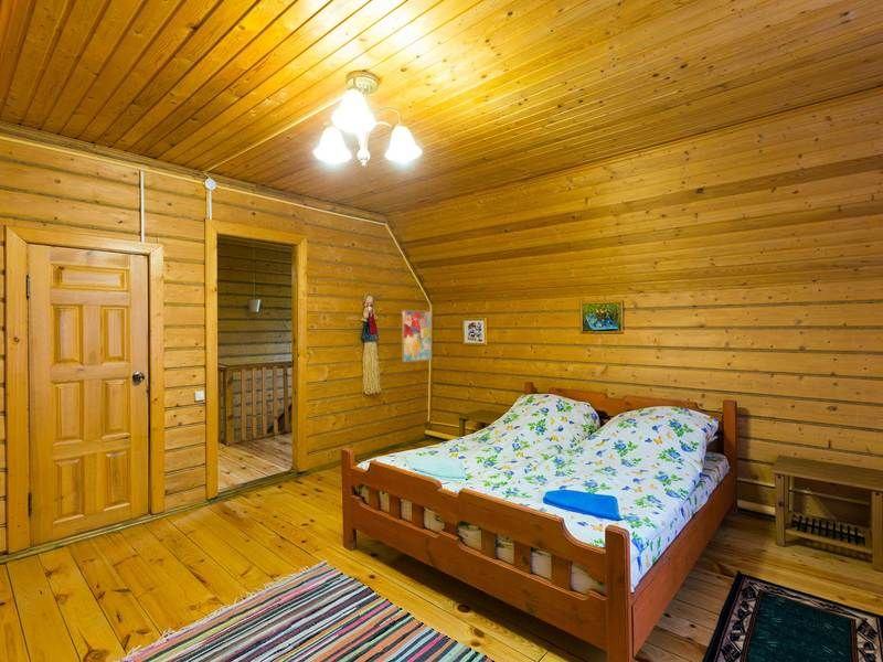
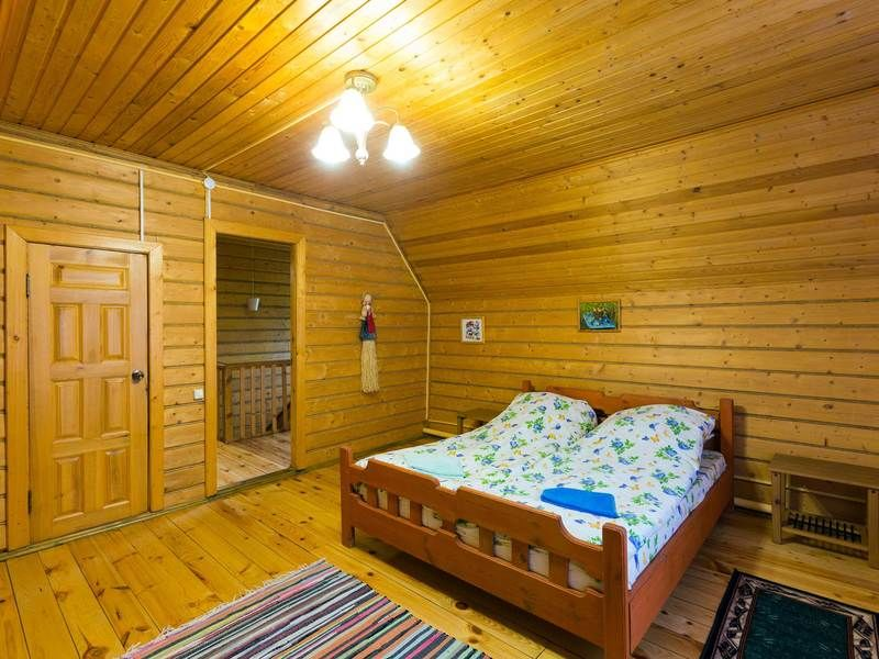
- wall art [401,309,433,363]
